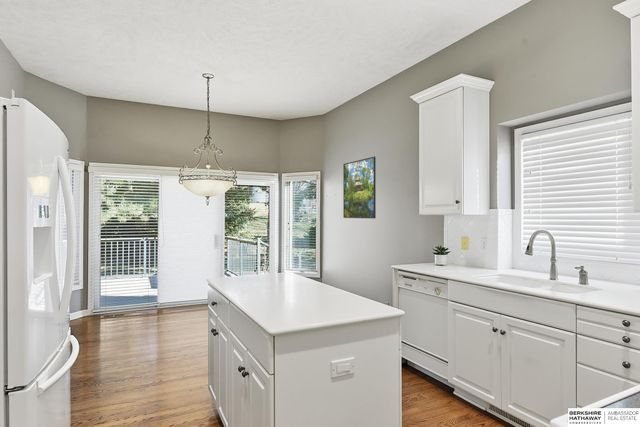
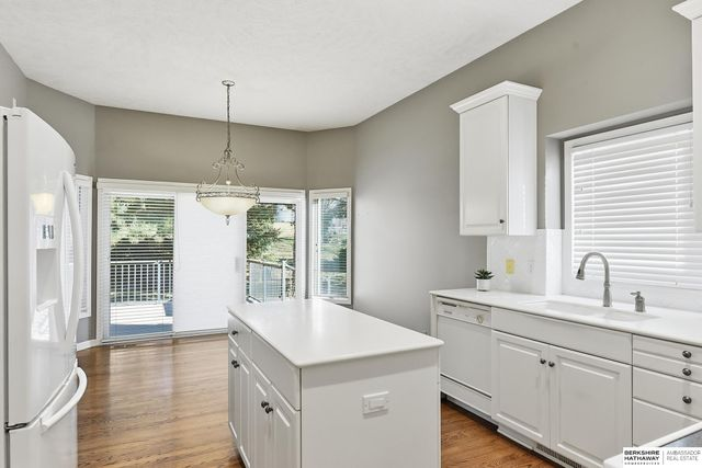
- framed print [342,156,377,219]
